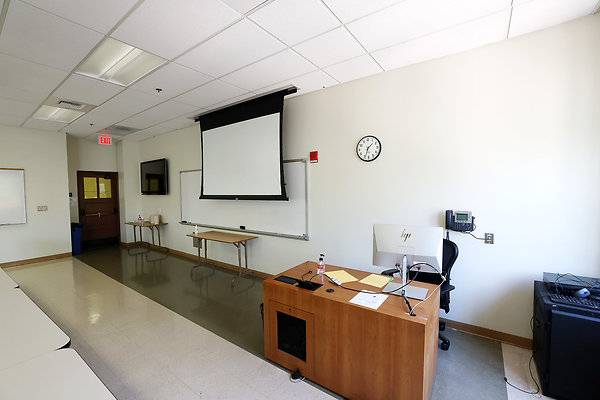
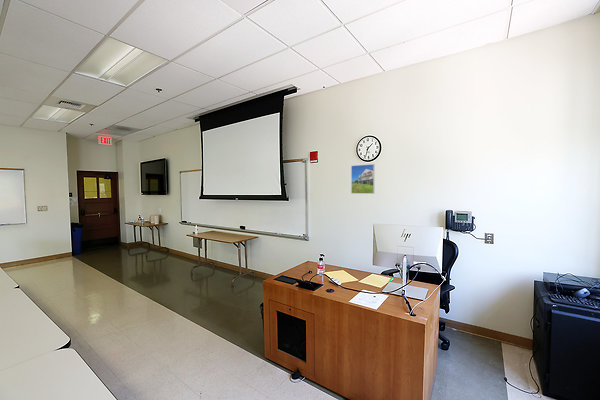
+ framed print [350,163,375,195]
